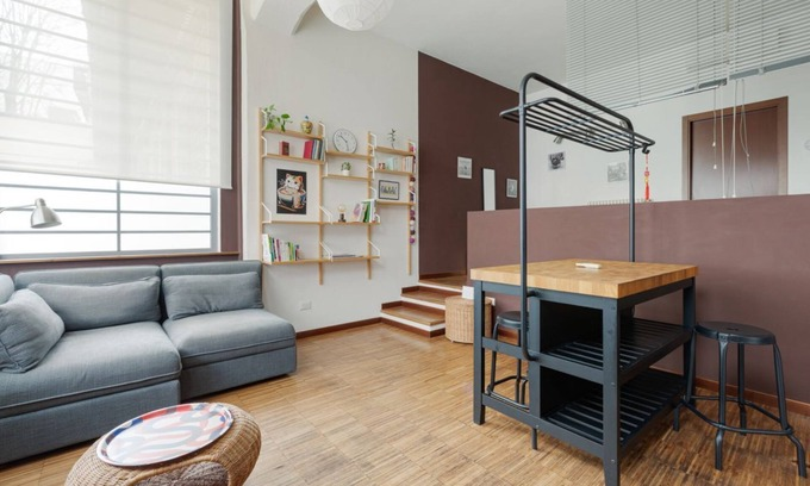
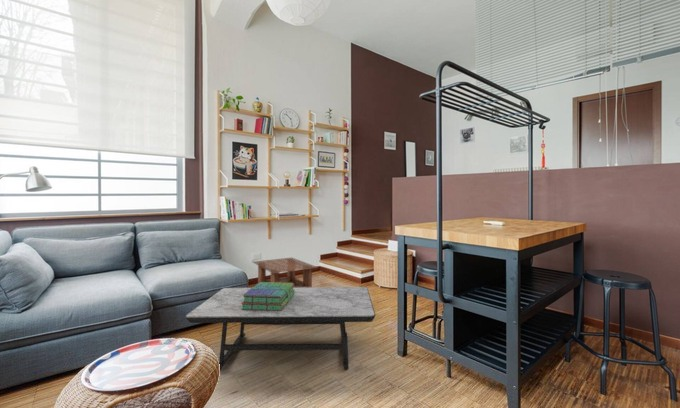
+ coffee table [184,286,376,371]
+ side table [252,257,318,288]
+ stack of books [241,282,295,311]
